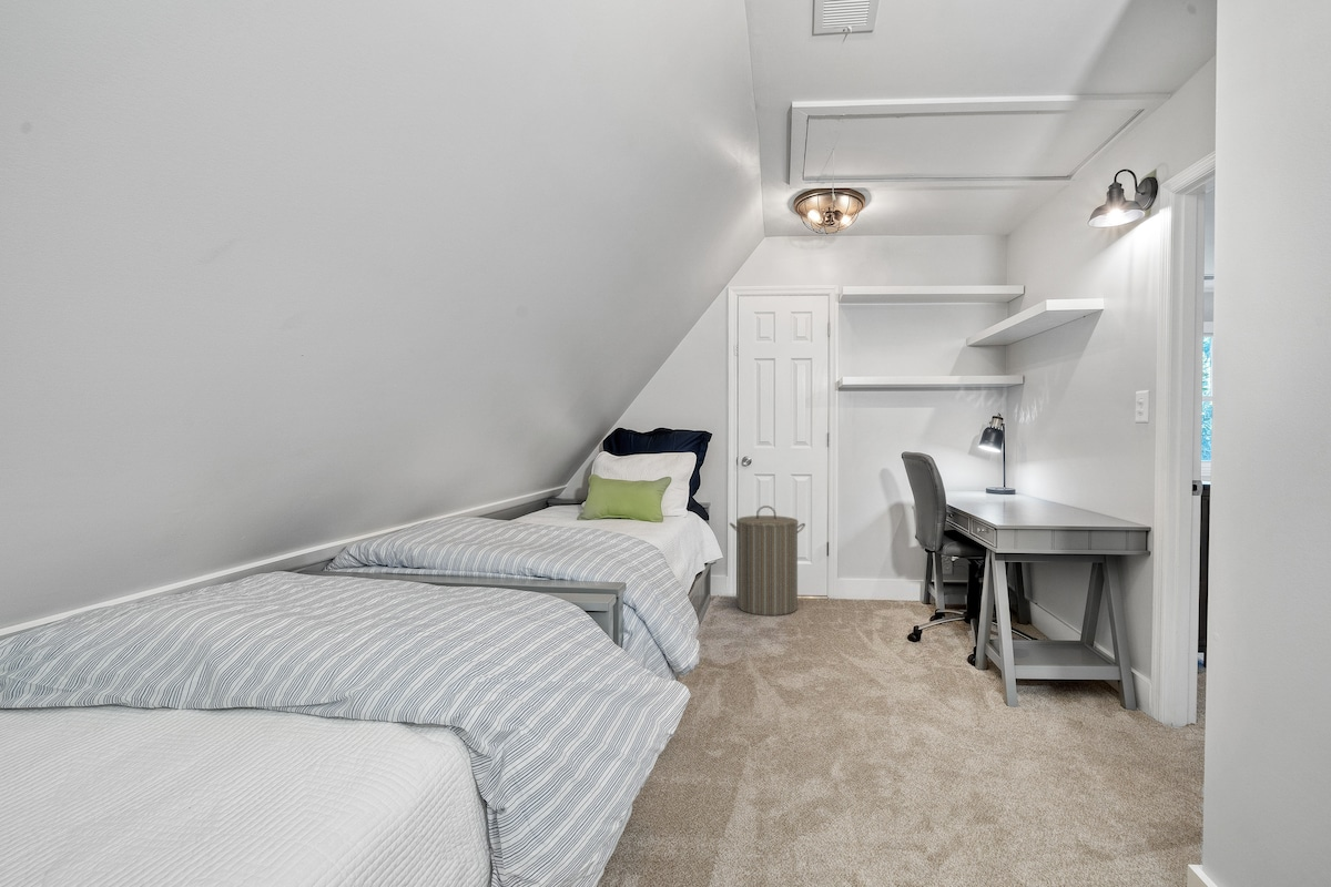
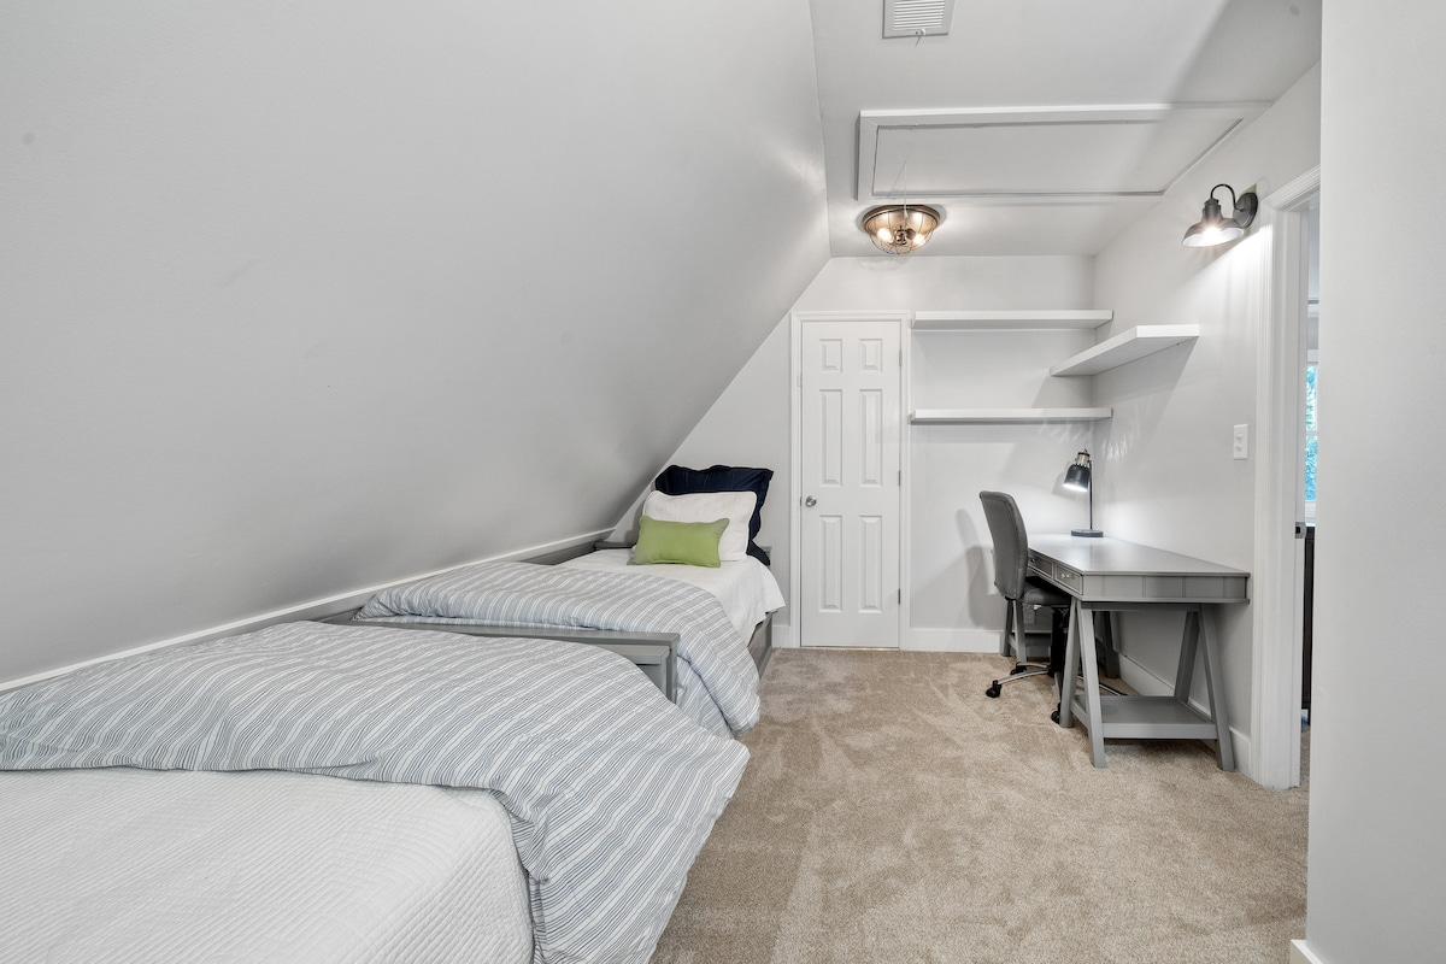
- laundry hamper [729,504,806,616]
